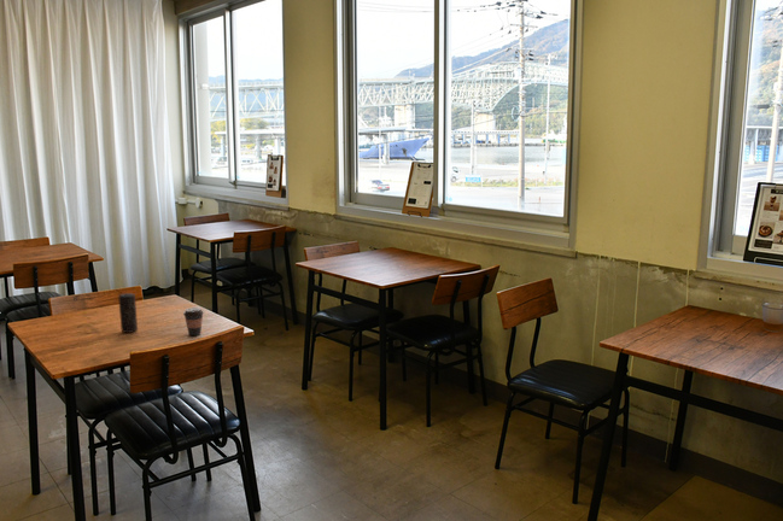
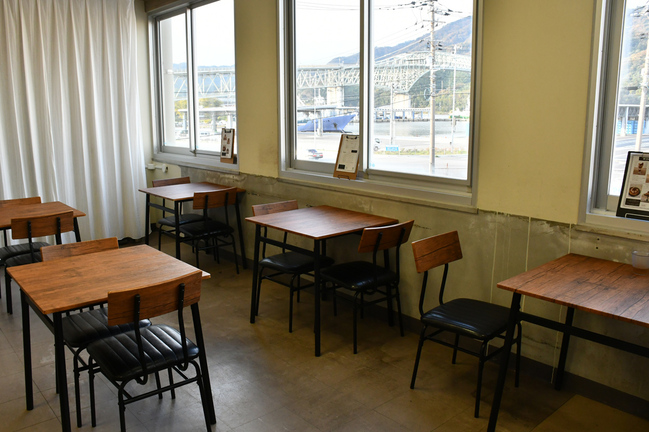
- coffee cup [182,306,205,336]
- candle [117,292,139,334]
